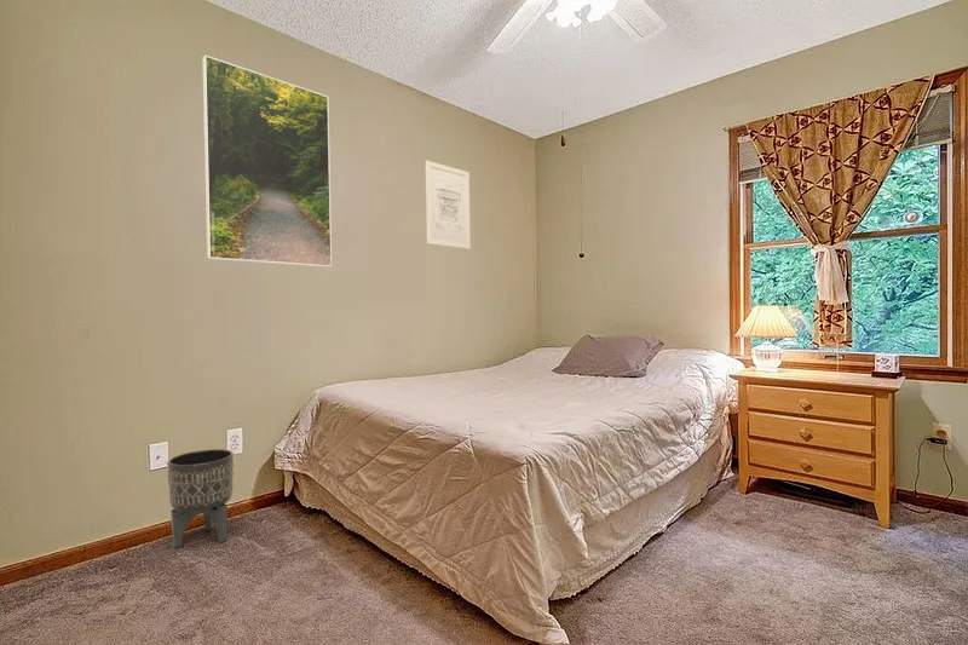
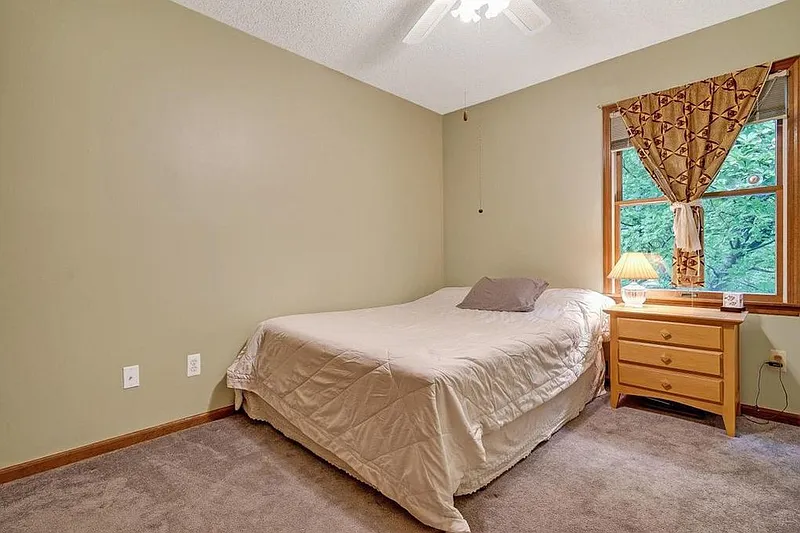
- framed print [201,54,333,267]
- wall art [425,160,472,249]
- planter [166,448,235,549]
